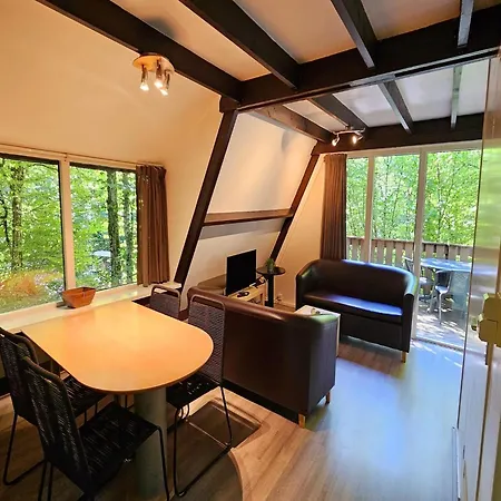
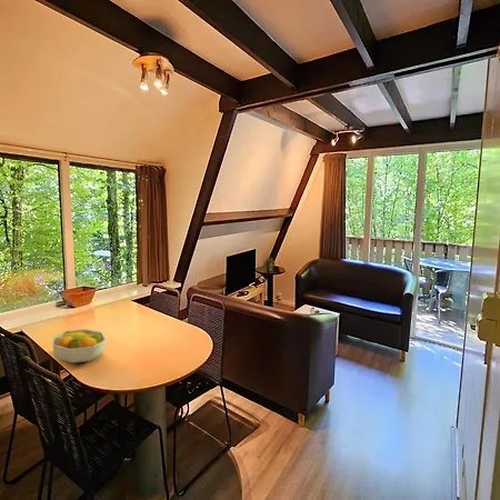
+ fruit bowl [51,328,108,364]
